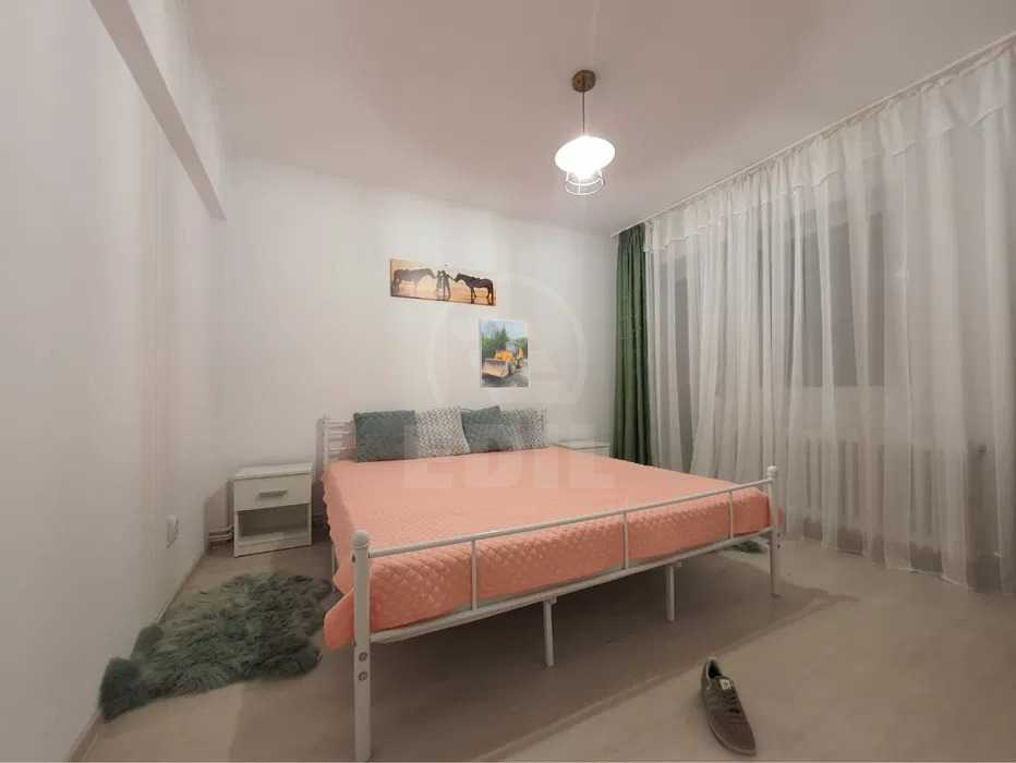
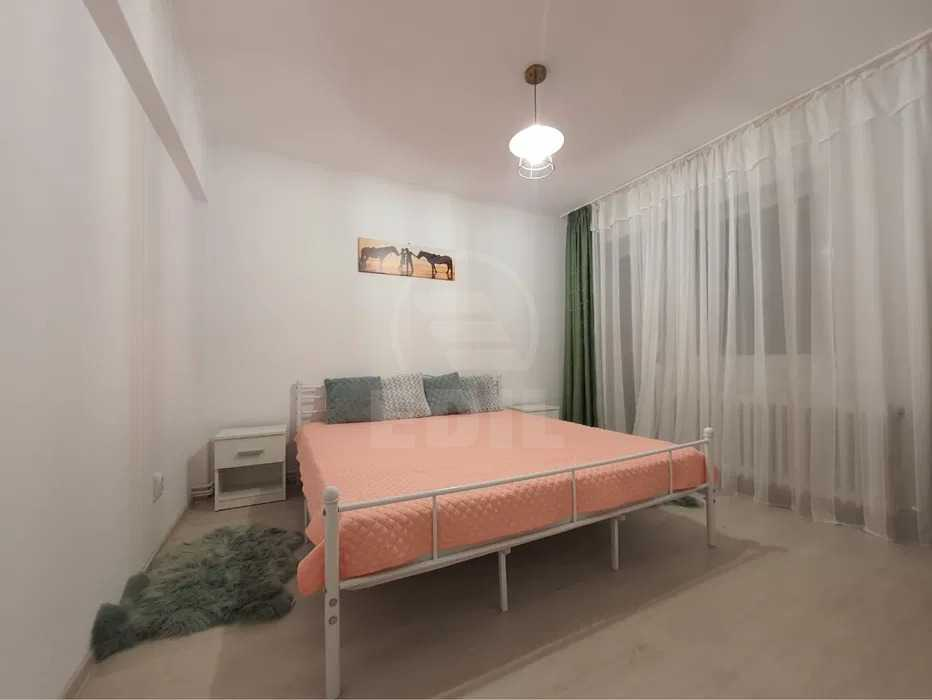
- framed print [479,318,530,389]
- sneaker [700,655,758,758]
